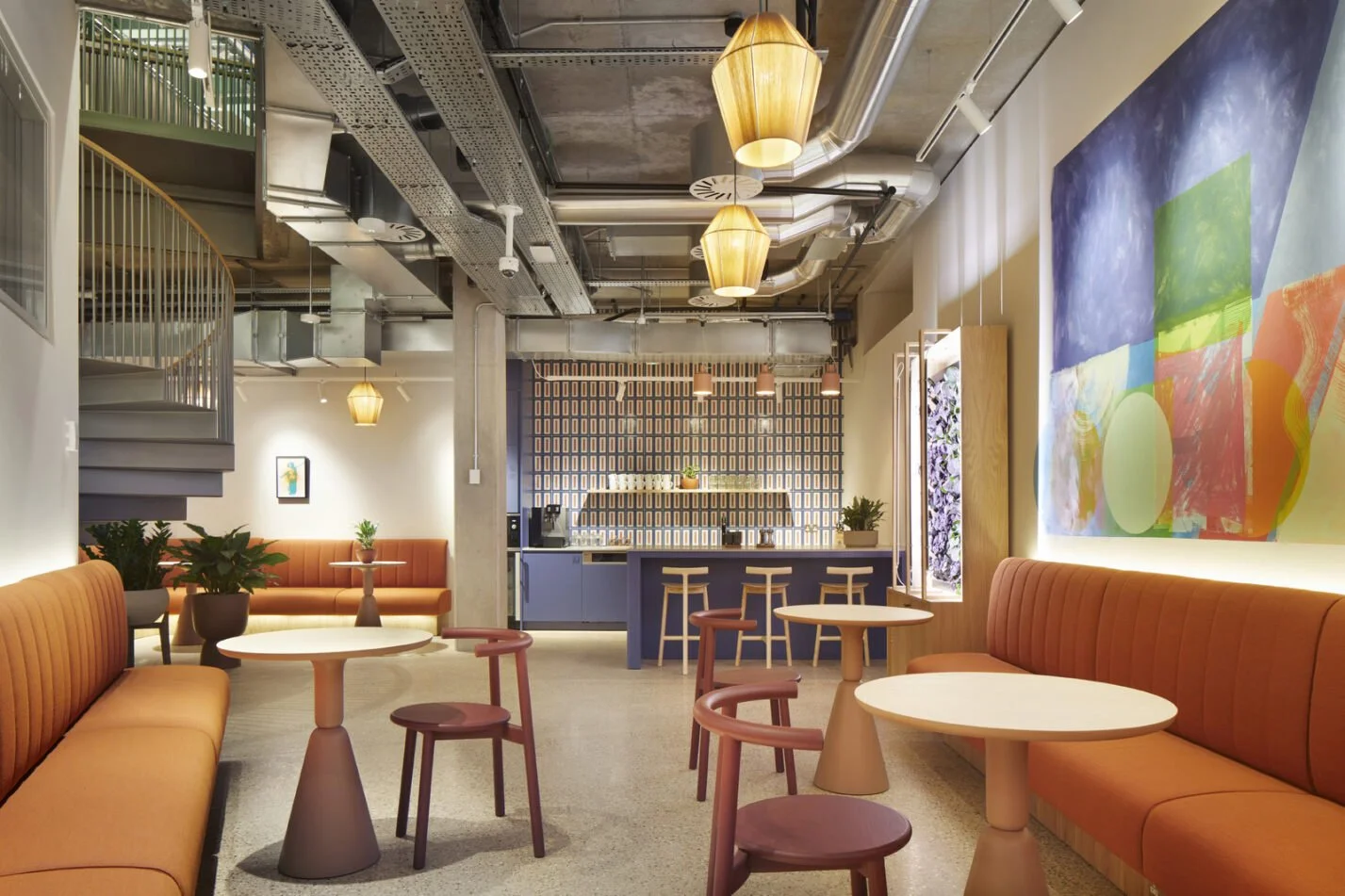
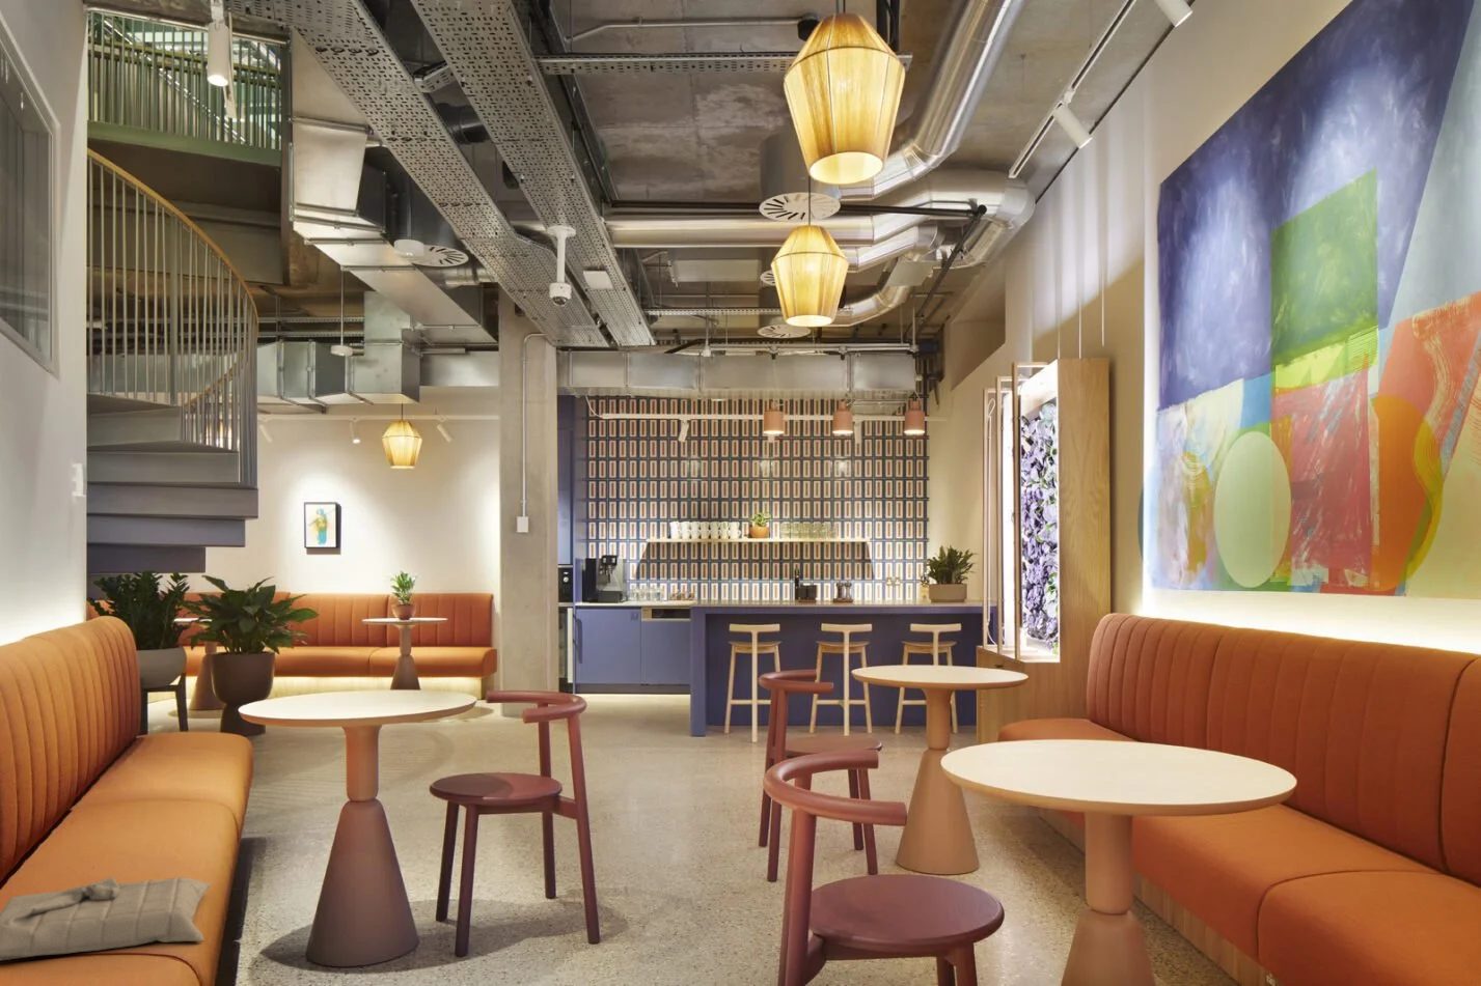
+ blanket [0,876,213,962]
